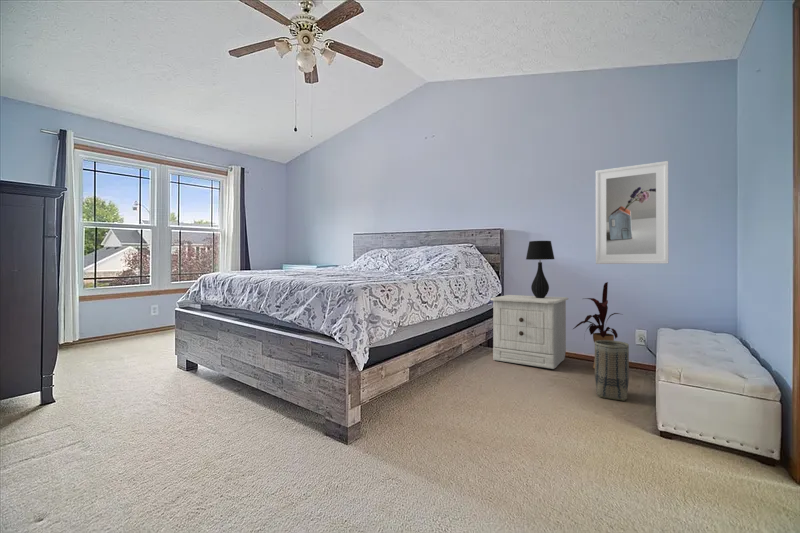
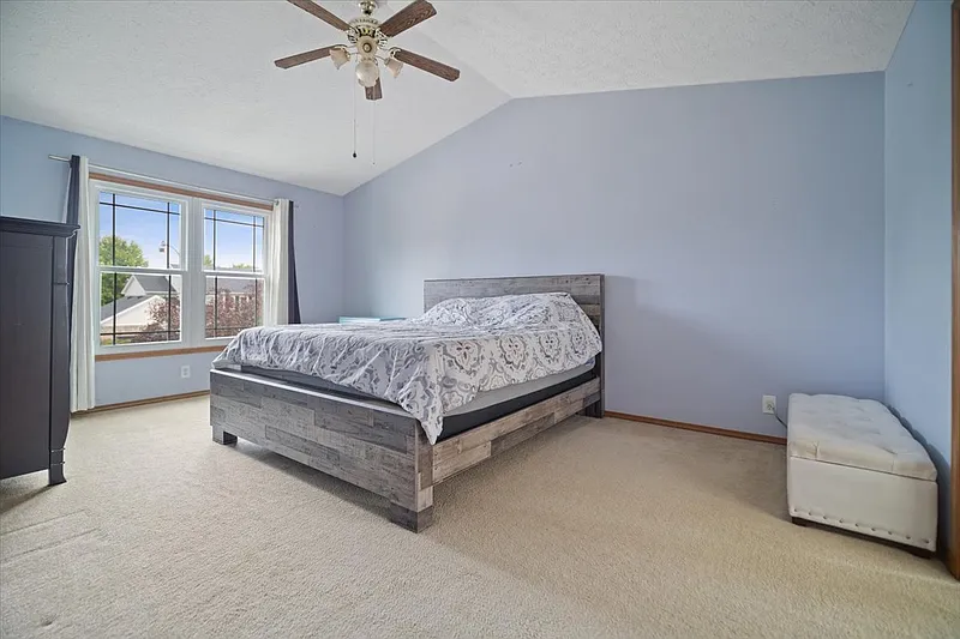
- basket [594,340,630,402]
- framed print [595,160,670,265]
- table lamp [525,240,555,298]
- nightstand [490,294,569,370]
- house plant [572,281,624,369]
